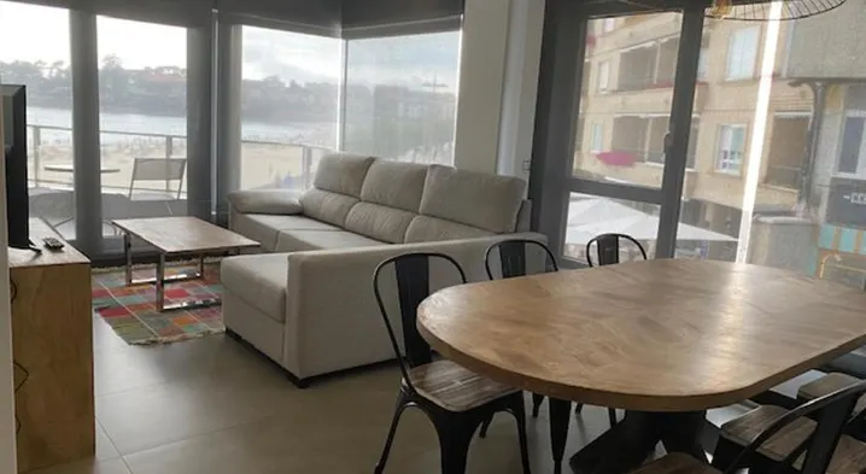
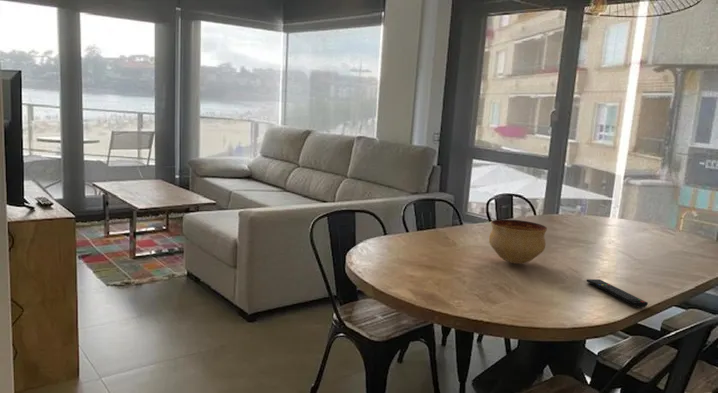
+ bowl [488,218,548,265]
+ remote control [586,278,649,309]
